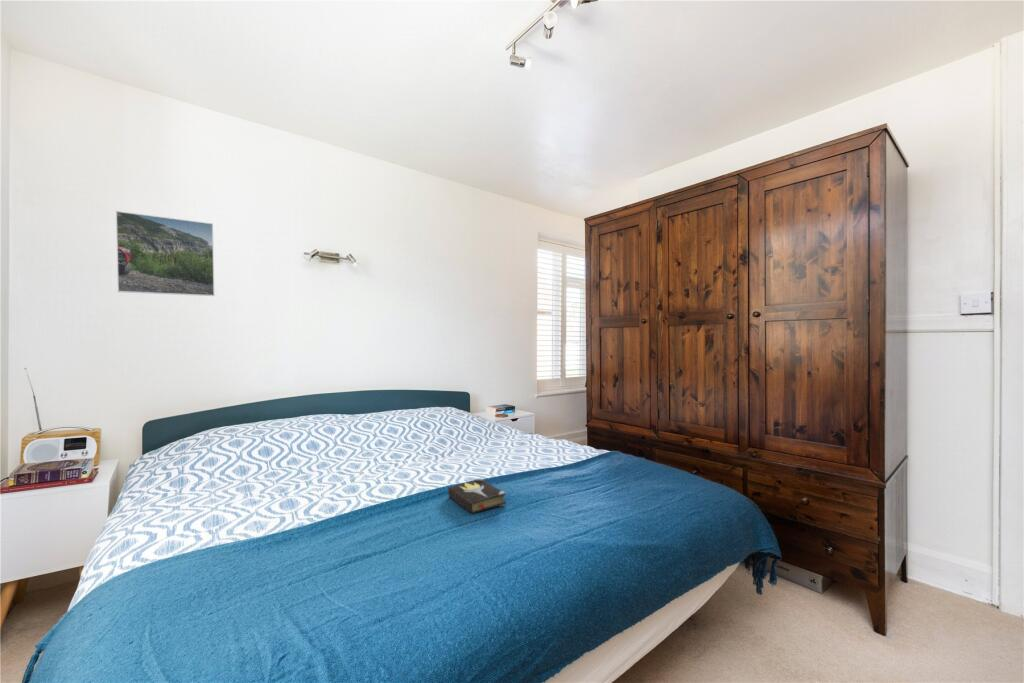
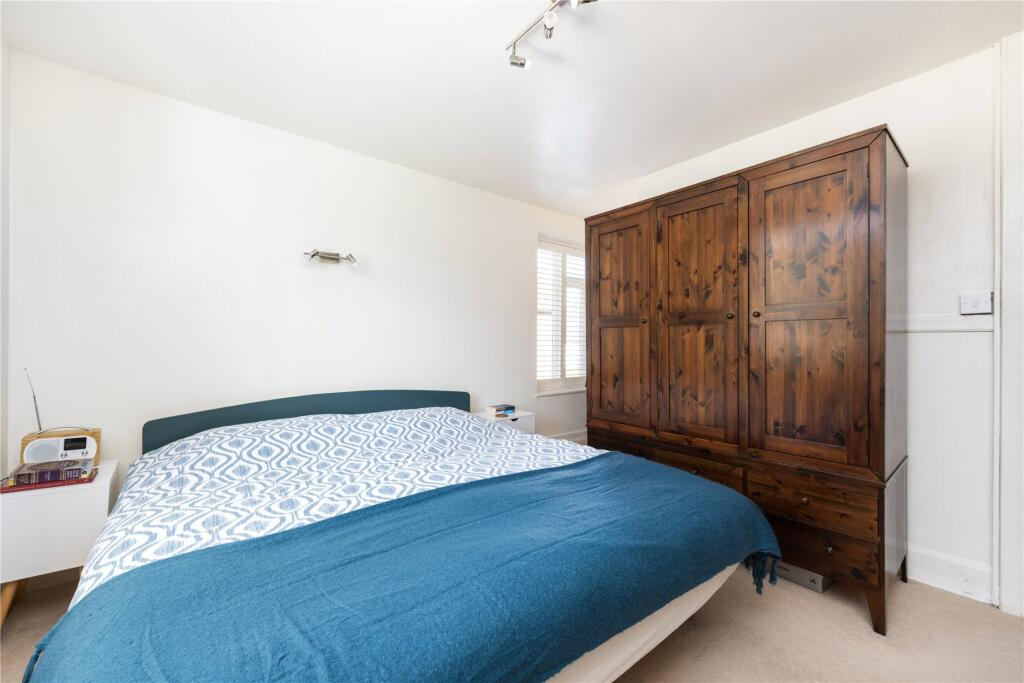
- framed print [115,210,215,297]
- hardback book [447,477,507,515]
